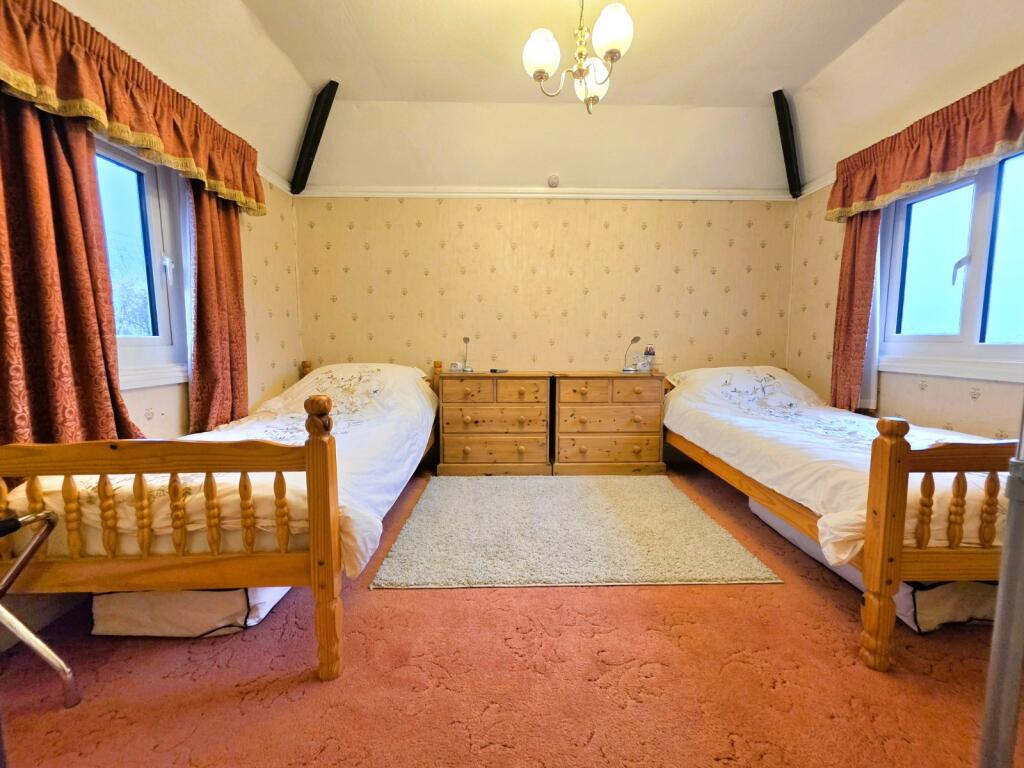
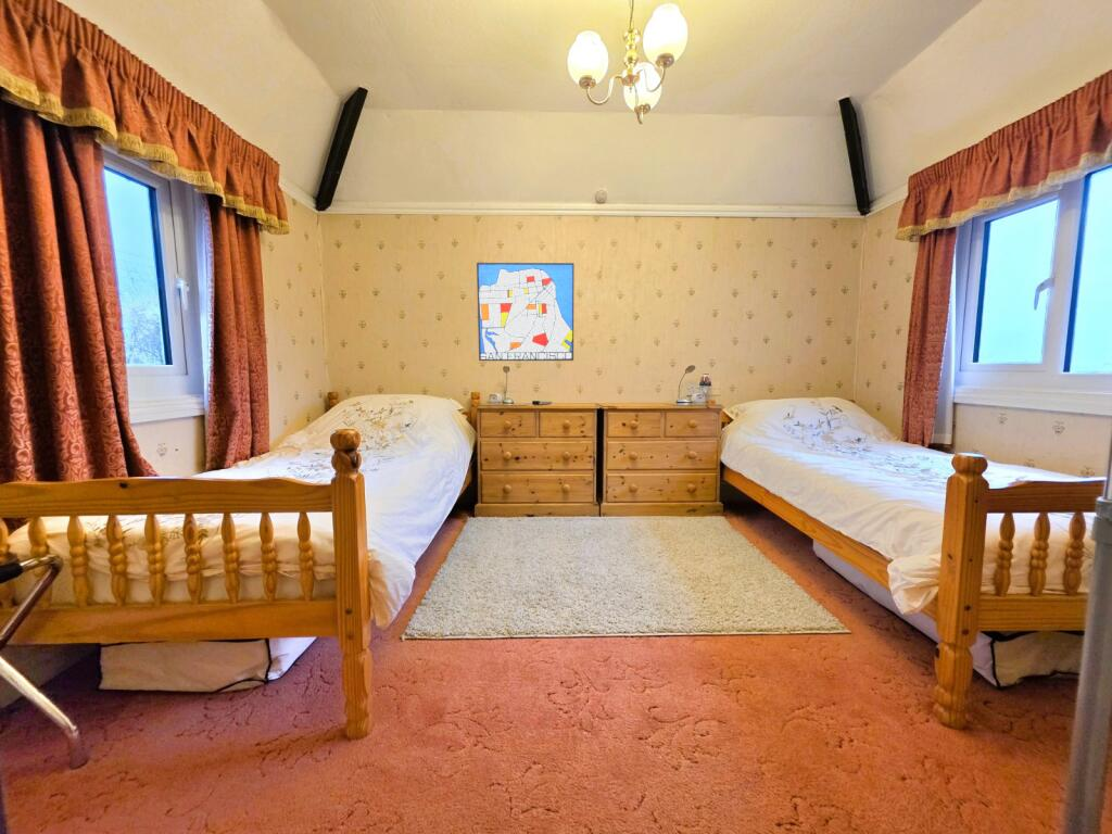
+ wall art [476,262,576,362]
